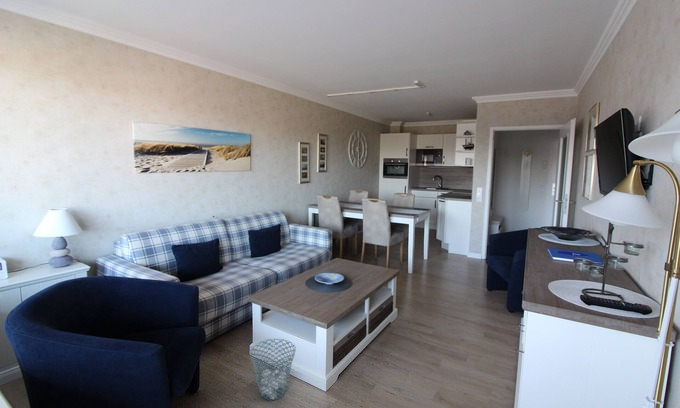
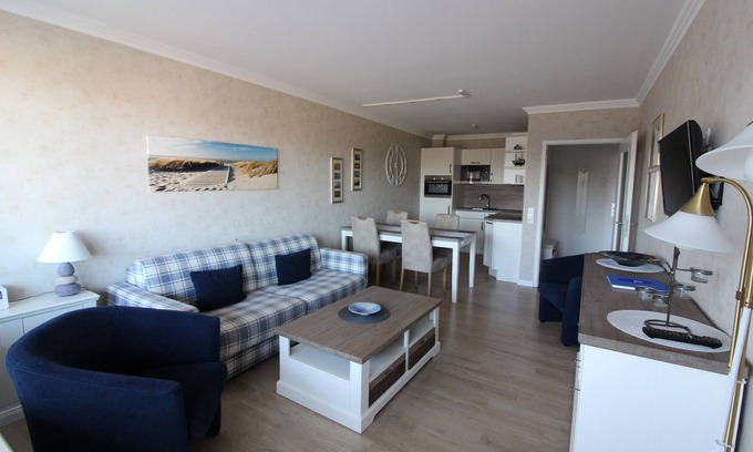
- waste basket [249,338,297,401]
